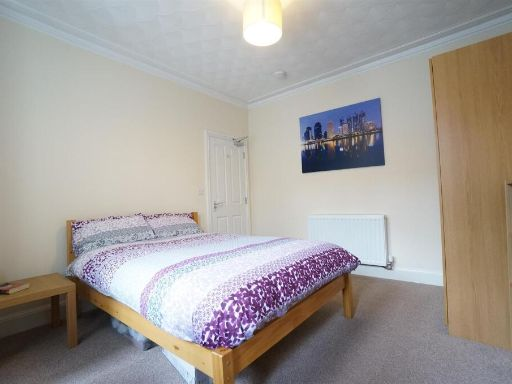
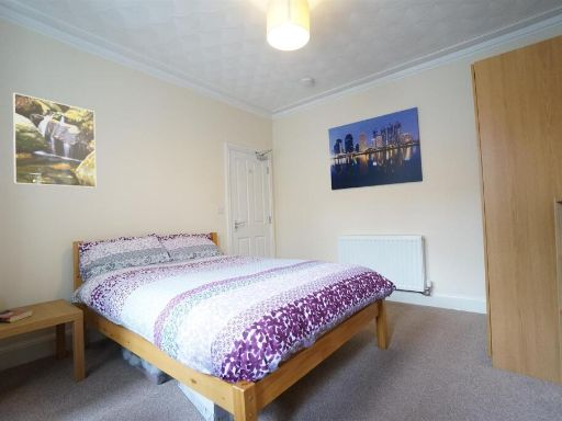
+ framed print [12,92,98,189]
